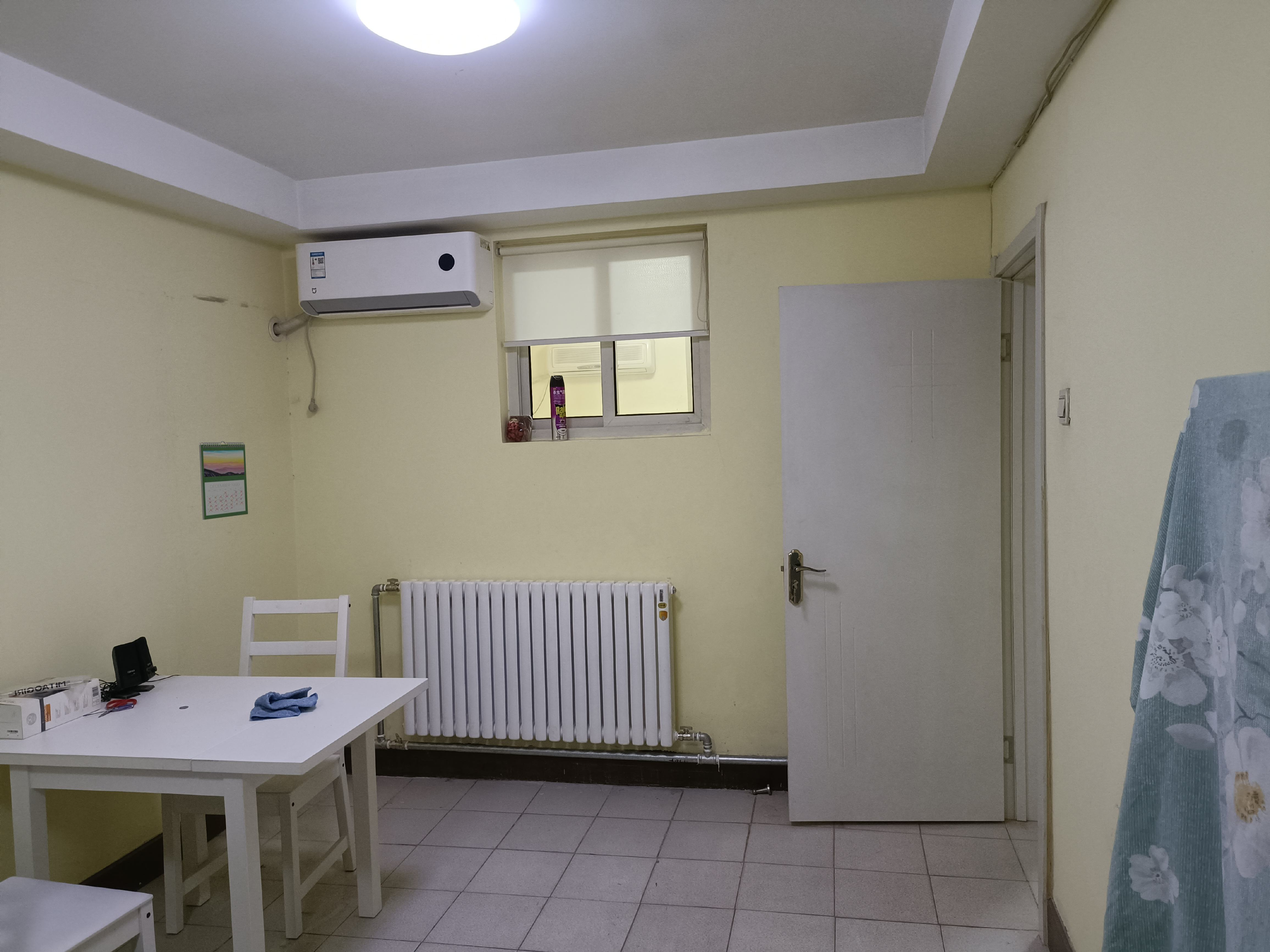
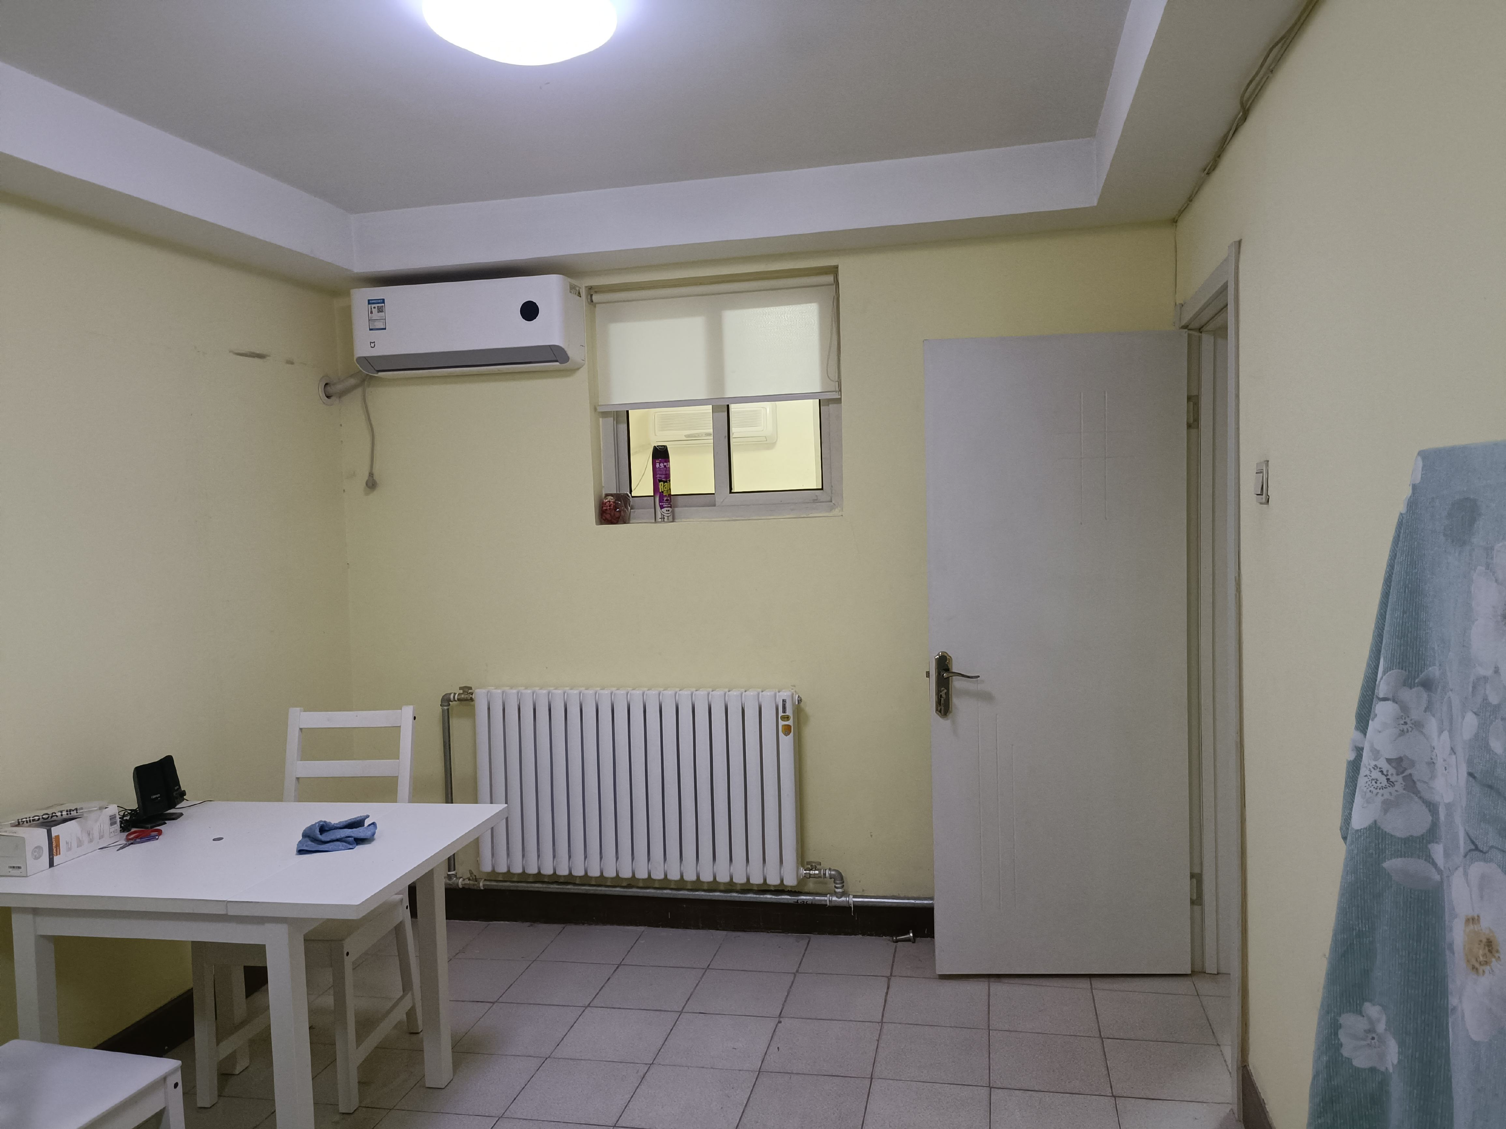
- calendar [199,441,248,520]
